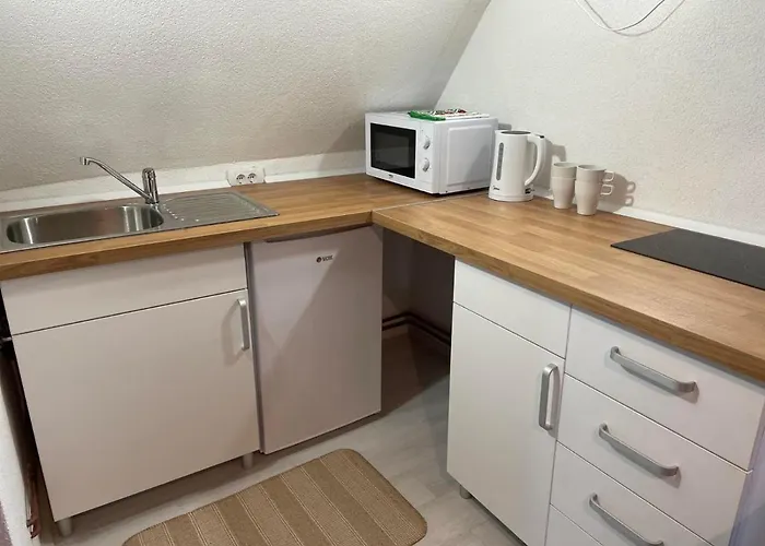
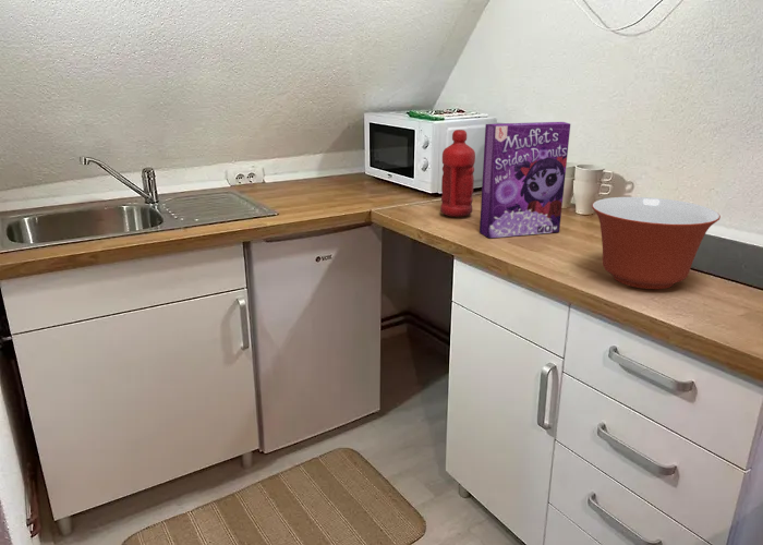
+ cereal box [479,121,571,239]
+ water bottle [439,129,476,218]
+ mixing bowl [591,196,722,290]
